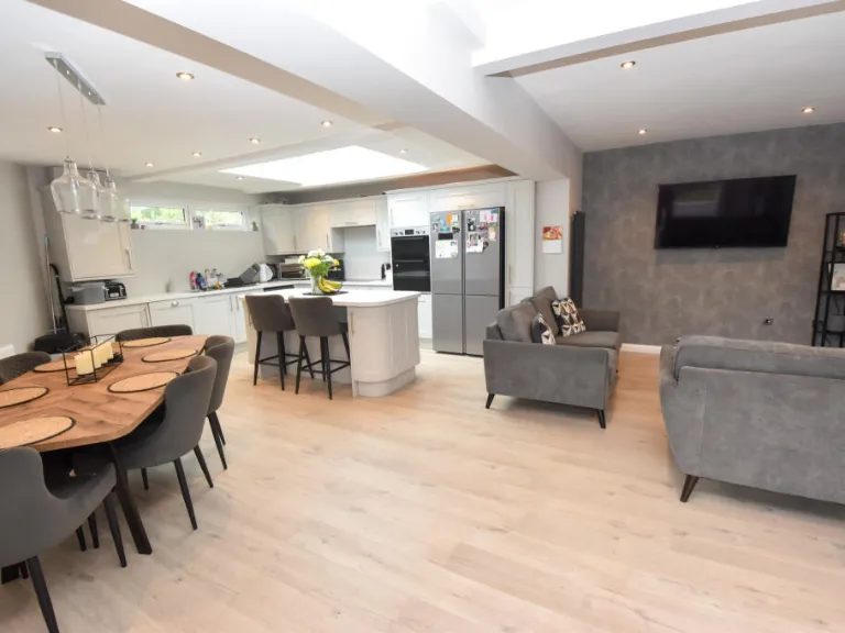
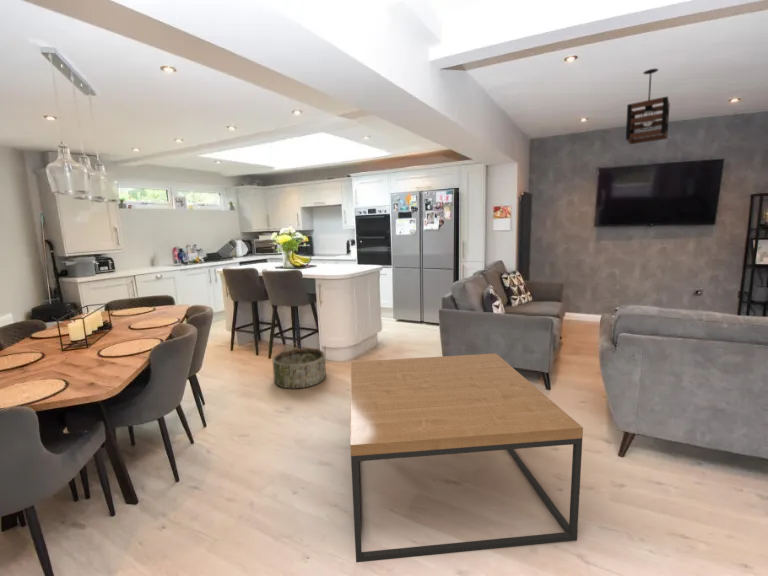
+ pendant light [625,68,671,145]
+ basket [272,342,327,389]
+ coffee table [349,352,584,563]
